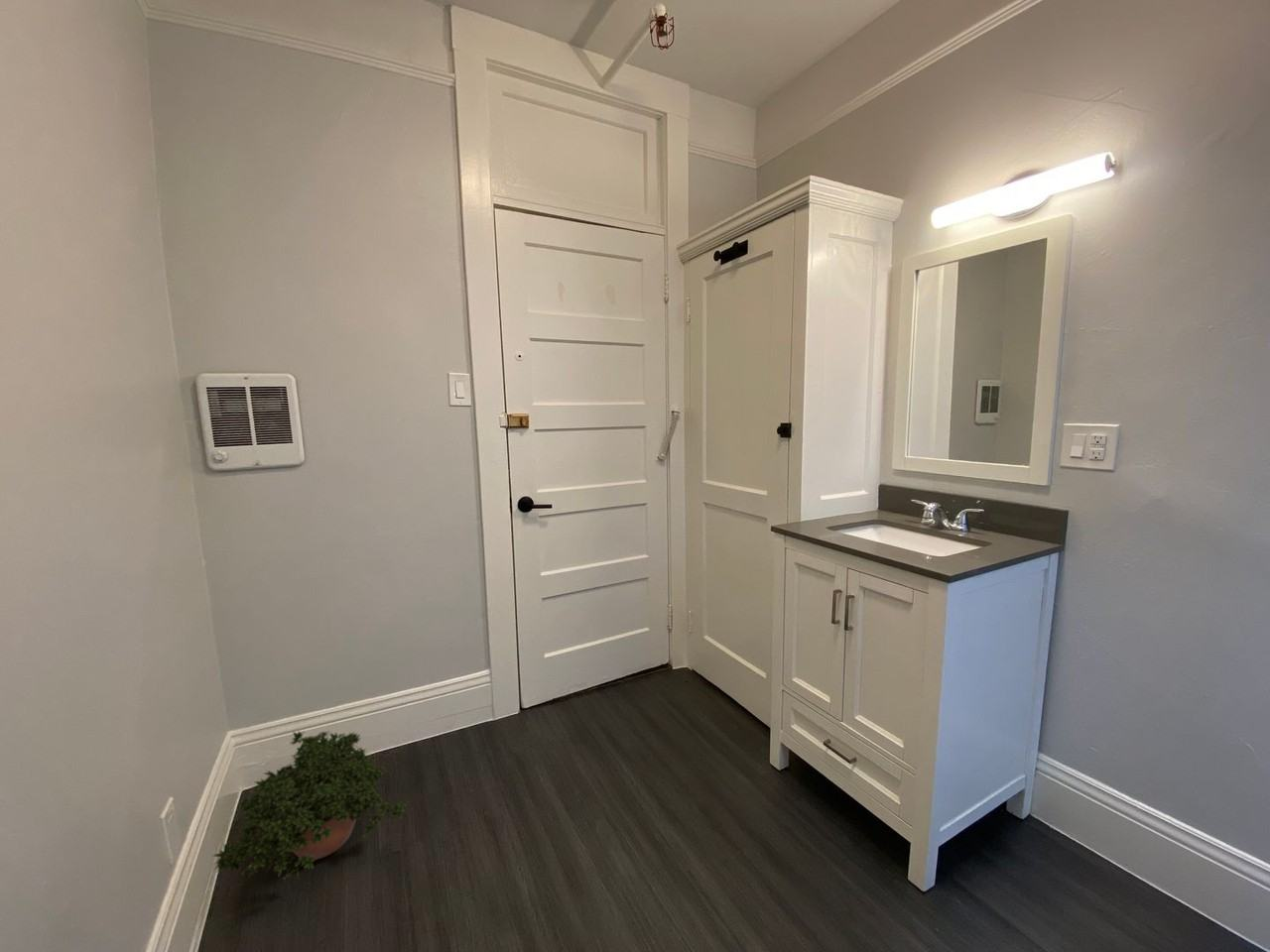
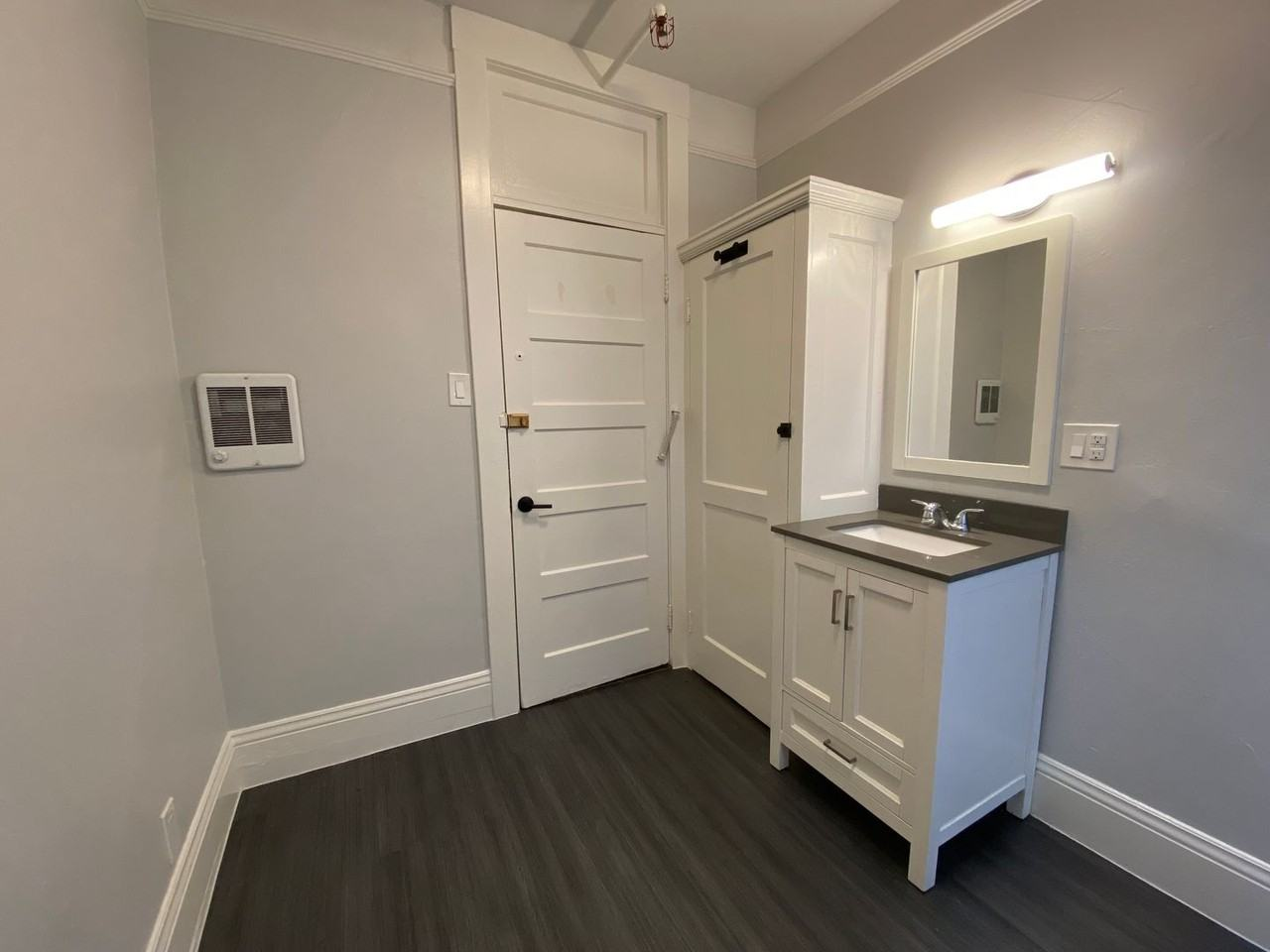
- potted plant [212,727,410,882]
